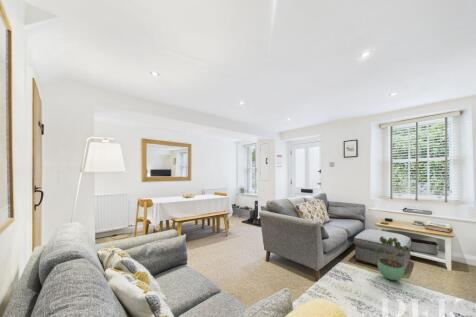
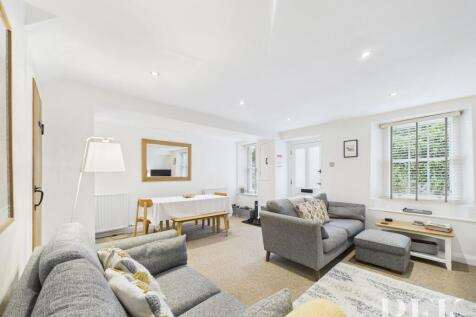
- potted plant [374,235,411,281]
